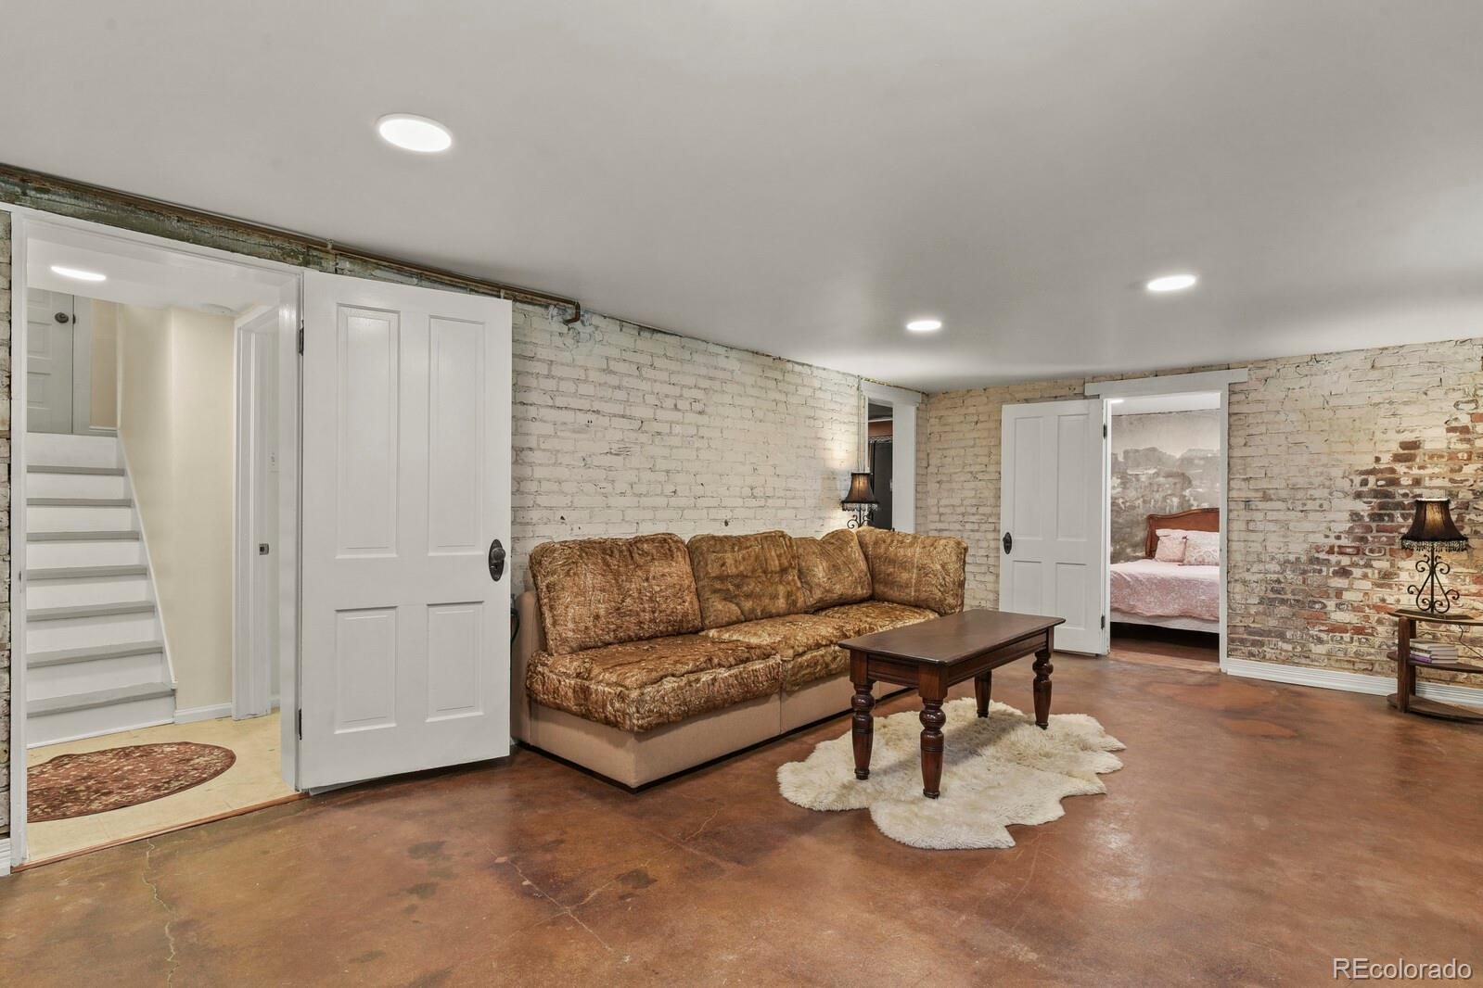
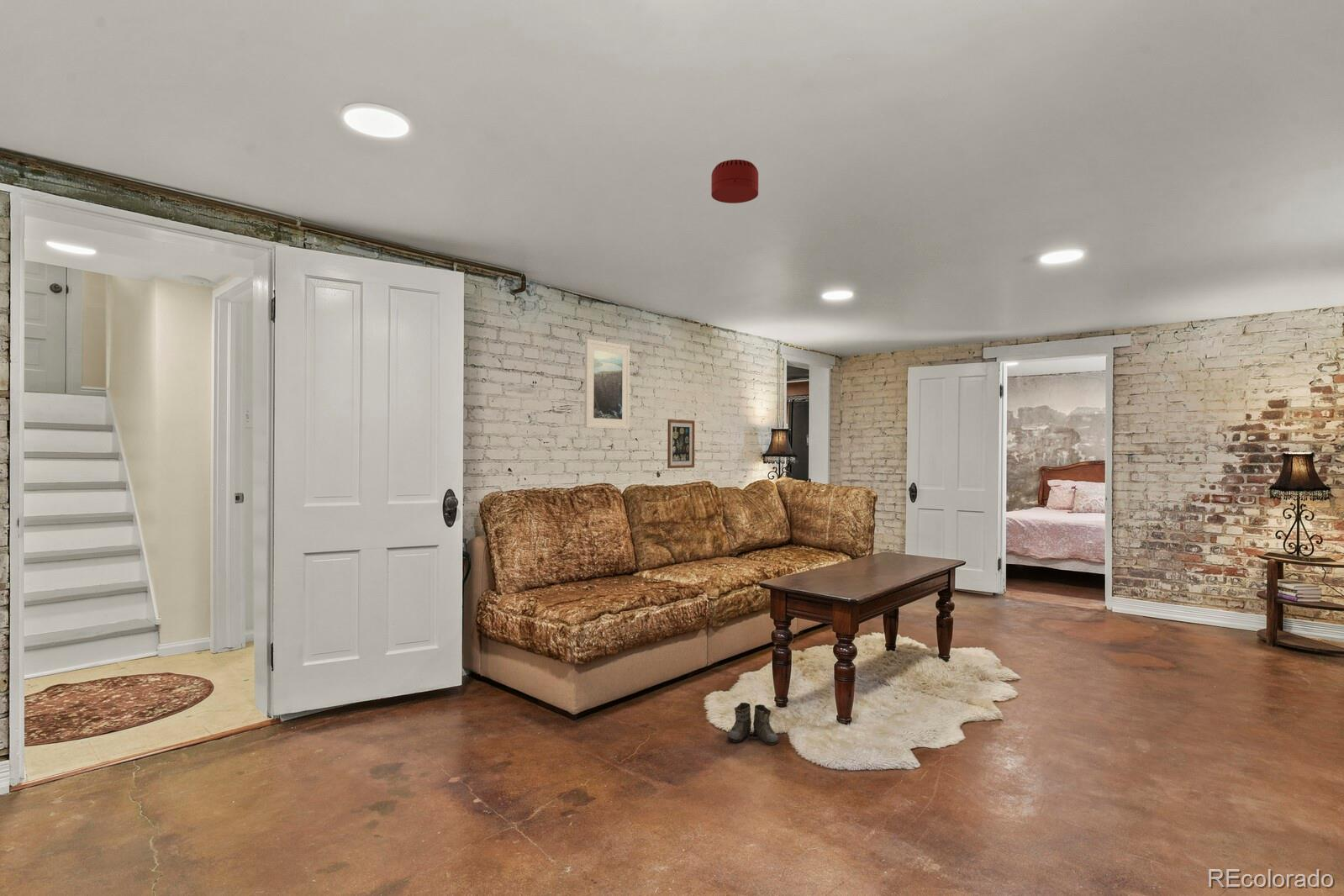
+ smoke detector [710,159,759,204]
+ boots [727,702,779,746]
+ wall art [667,419,695,469]
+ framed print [583,338,630,430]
